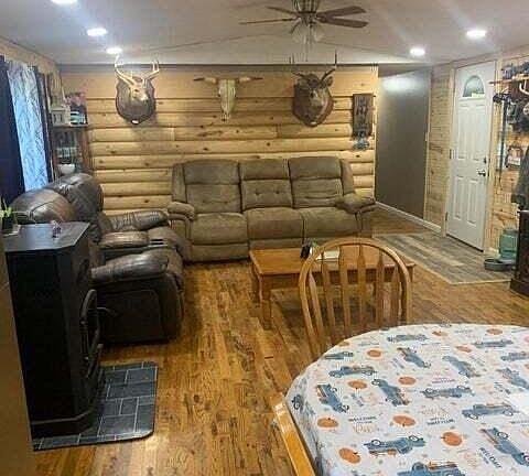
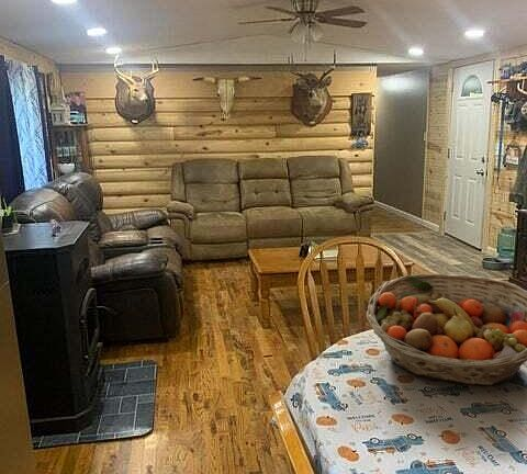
+ fruit basket [366,273,527,386]
